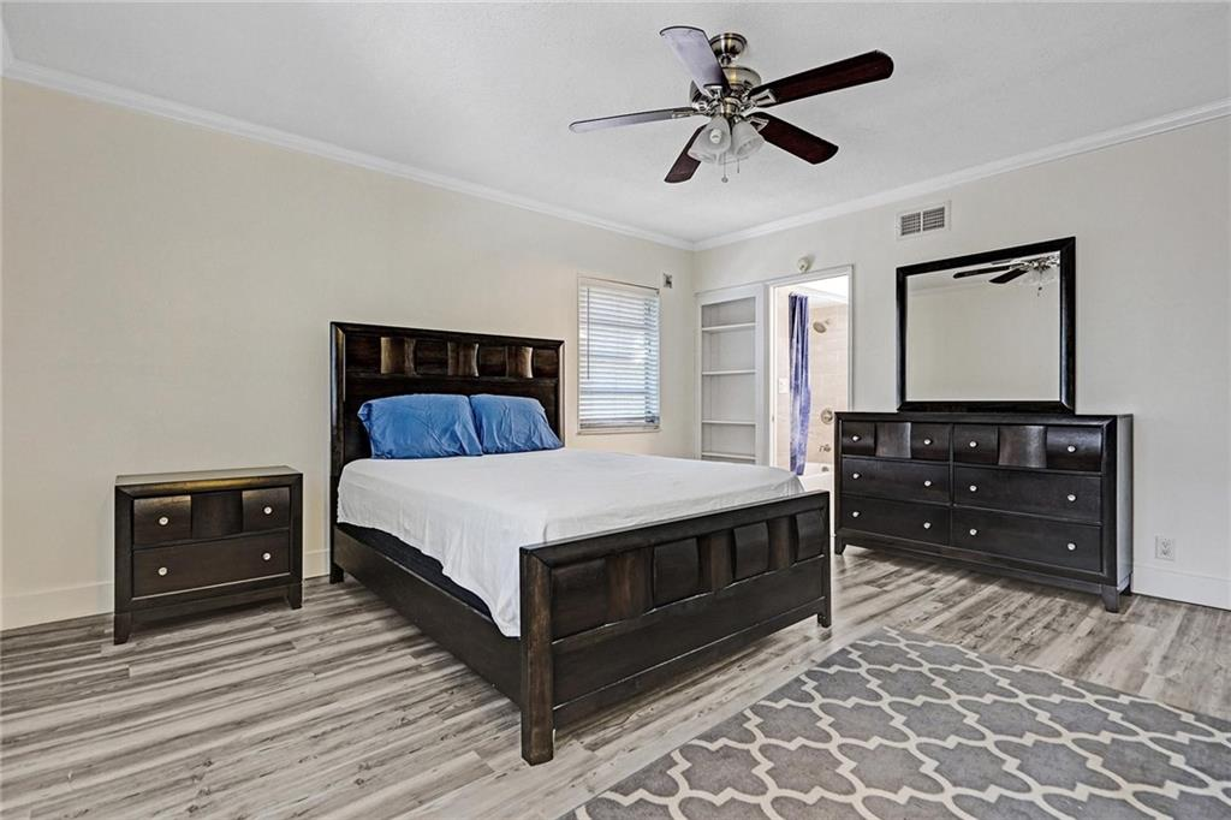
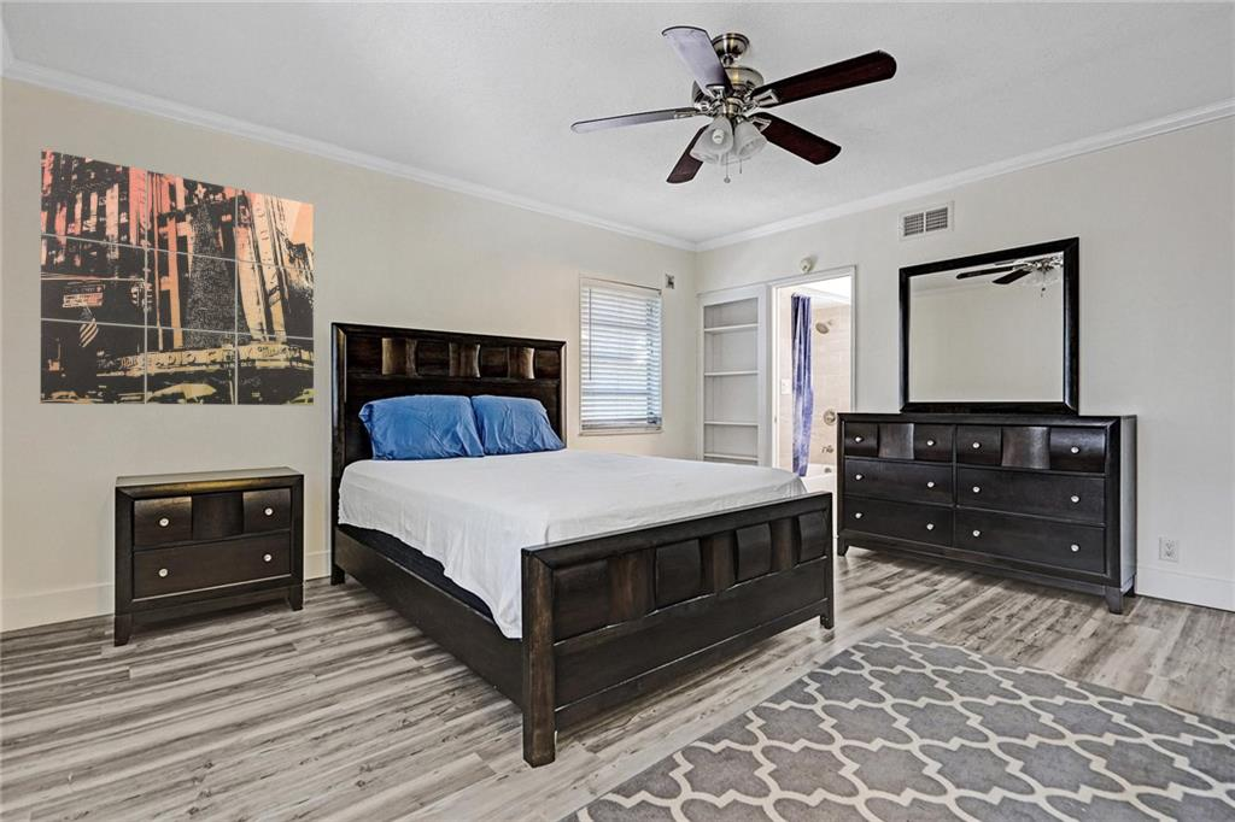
+ wall art [39,148,315,406]
